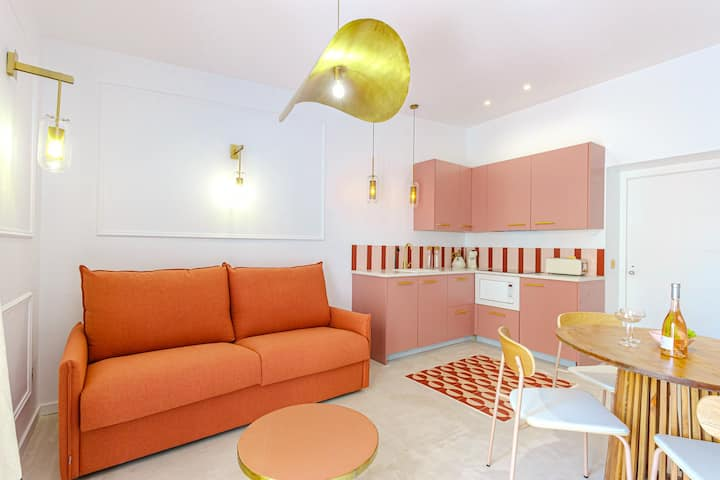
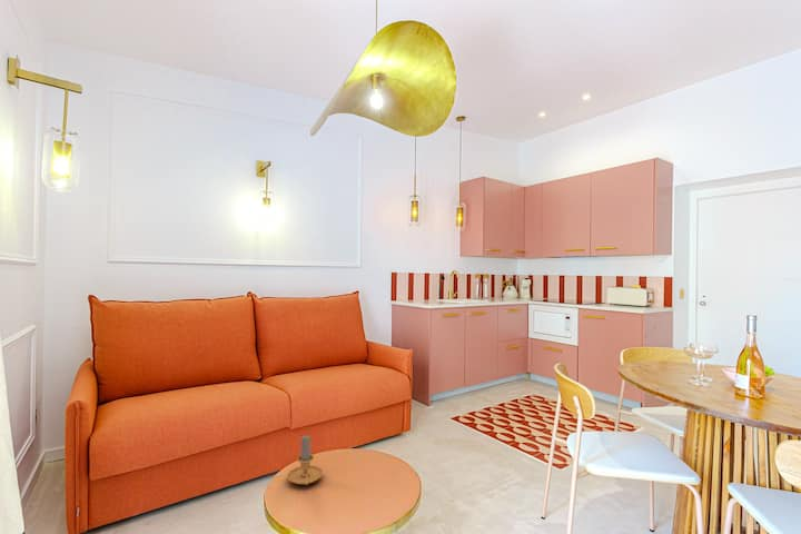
+ candle [286,434,324,486]
